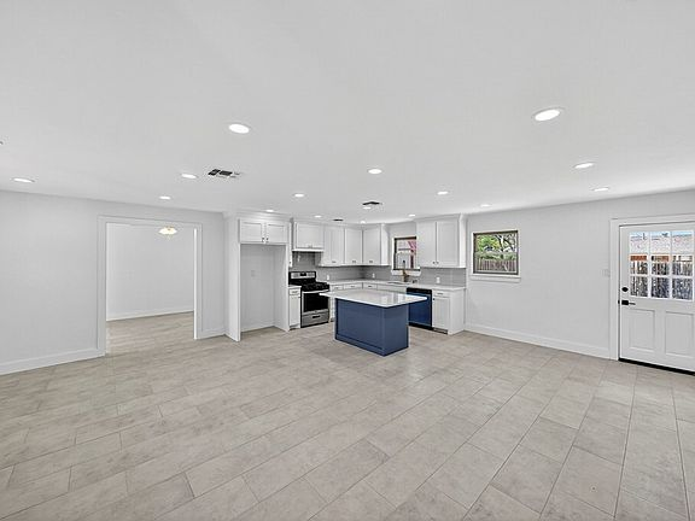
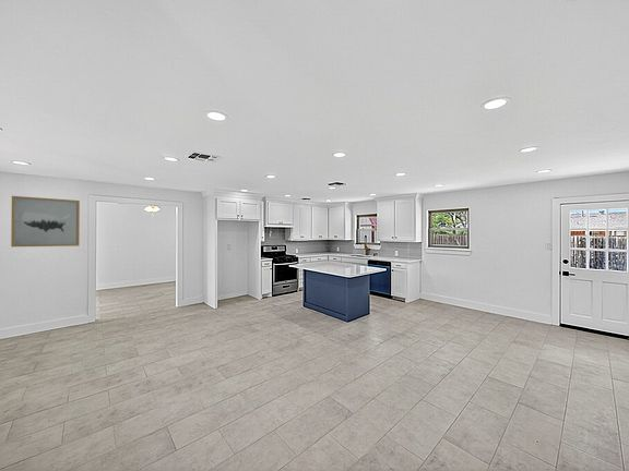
+ wall art [10,195,81,247]
